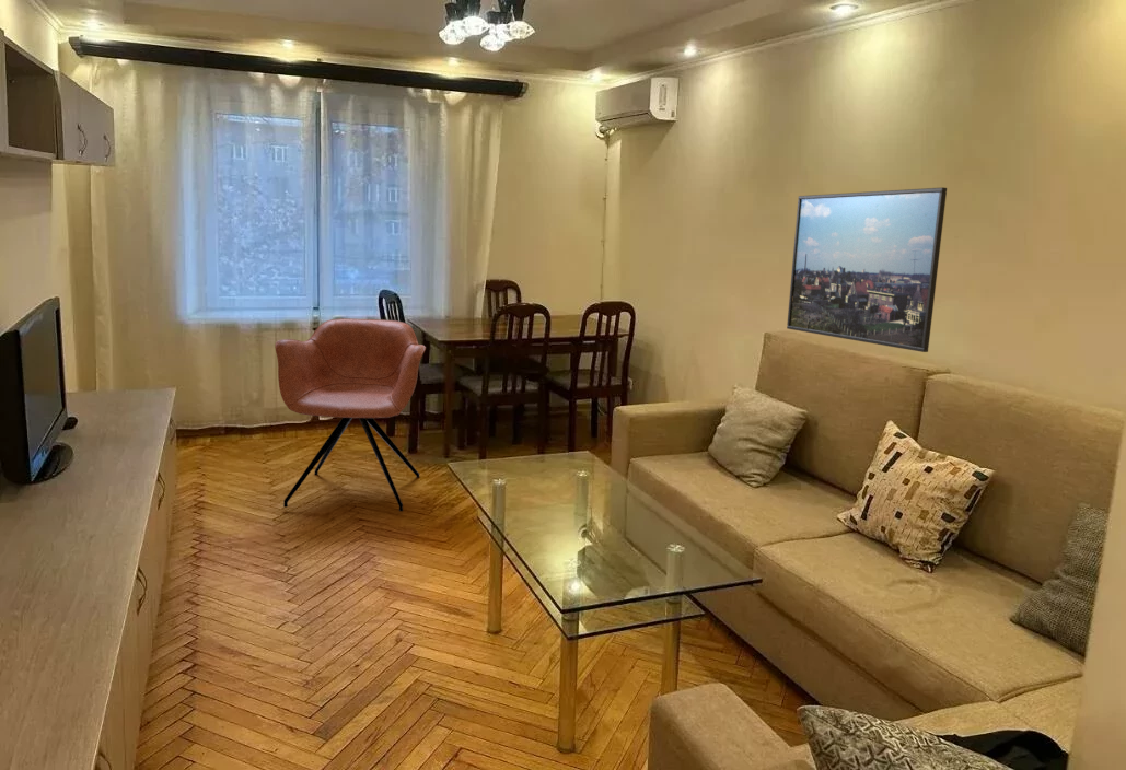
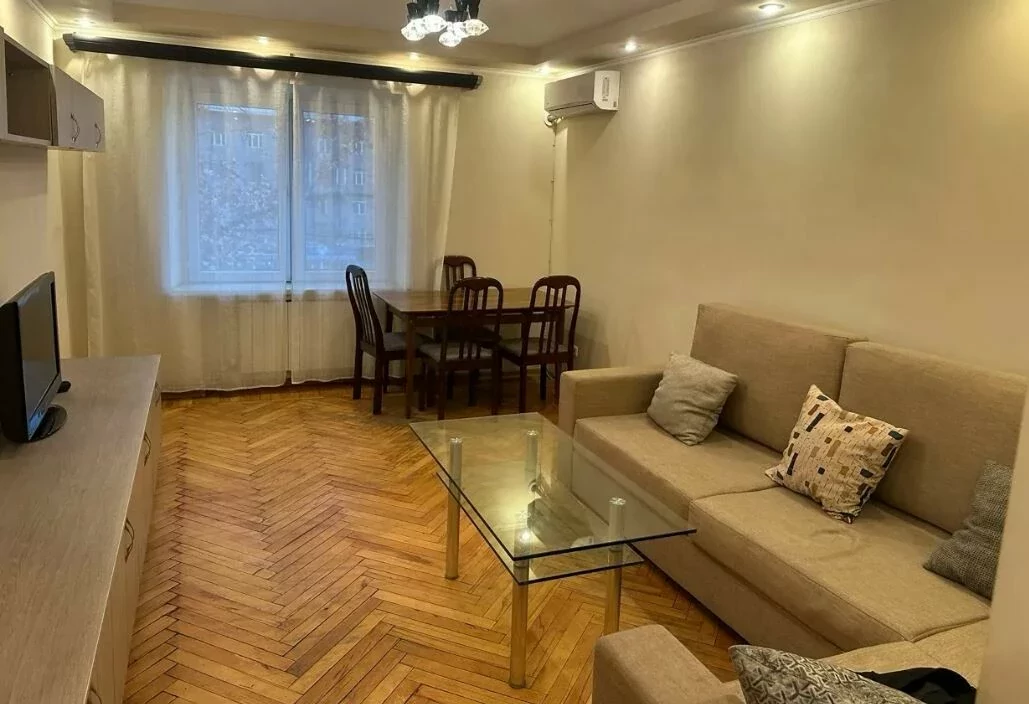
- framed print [786,186,948,353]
- armchair [274,317,427,512]
